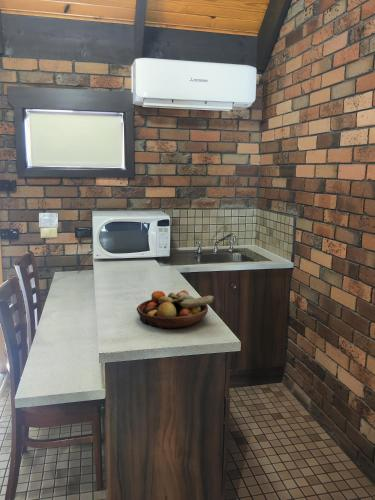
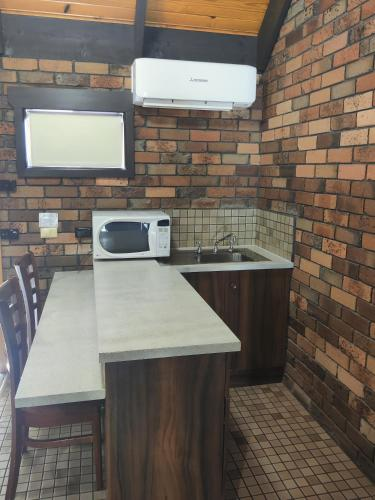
- fruit bowl [135,289,215,329]
